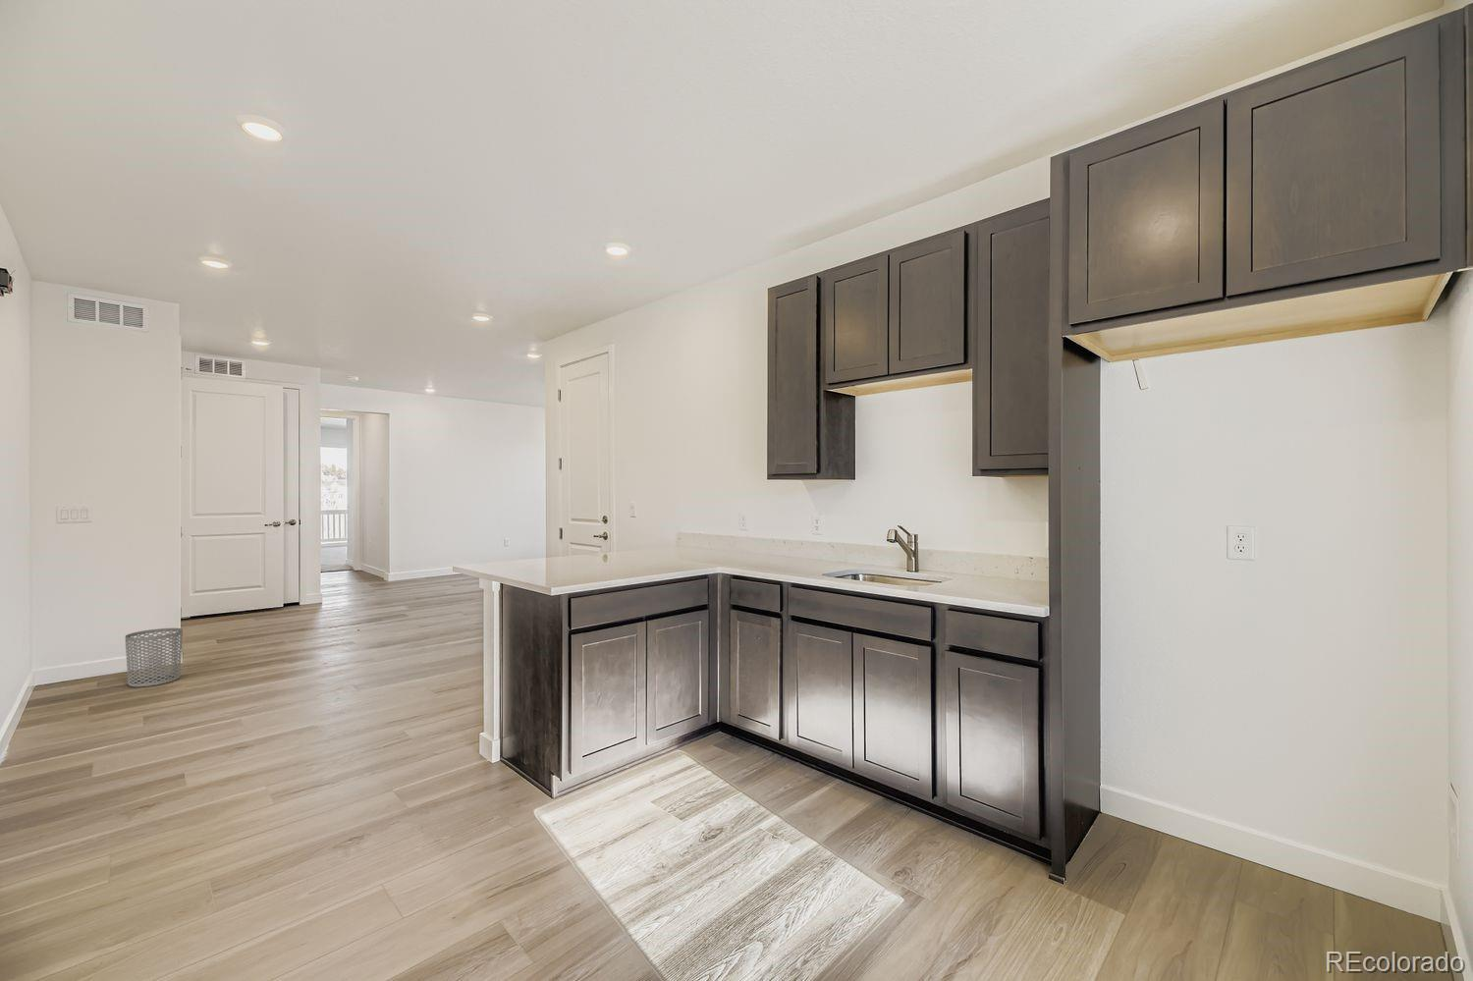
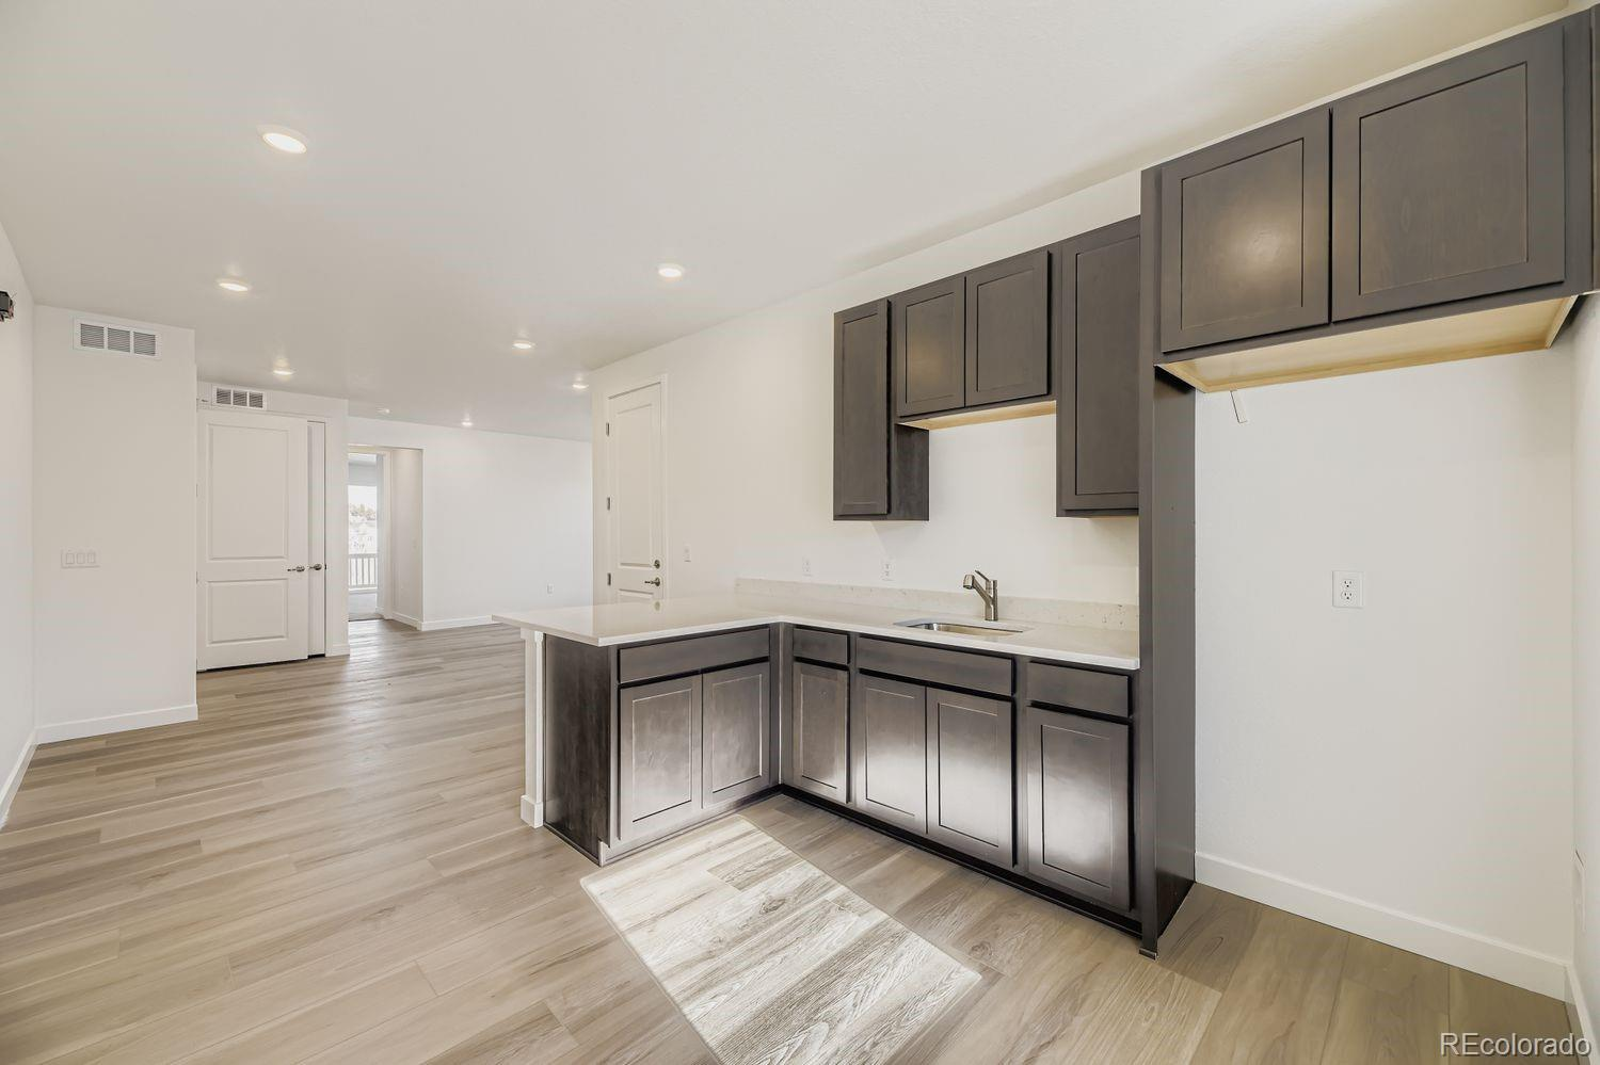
- waste bin [125,627,184,689]
